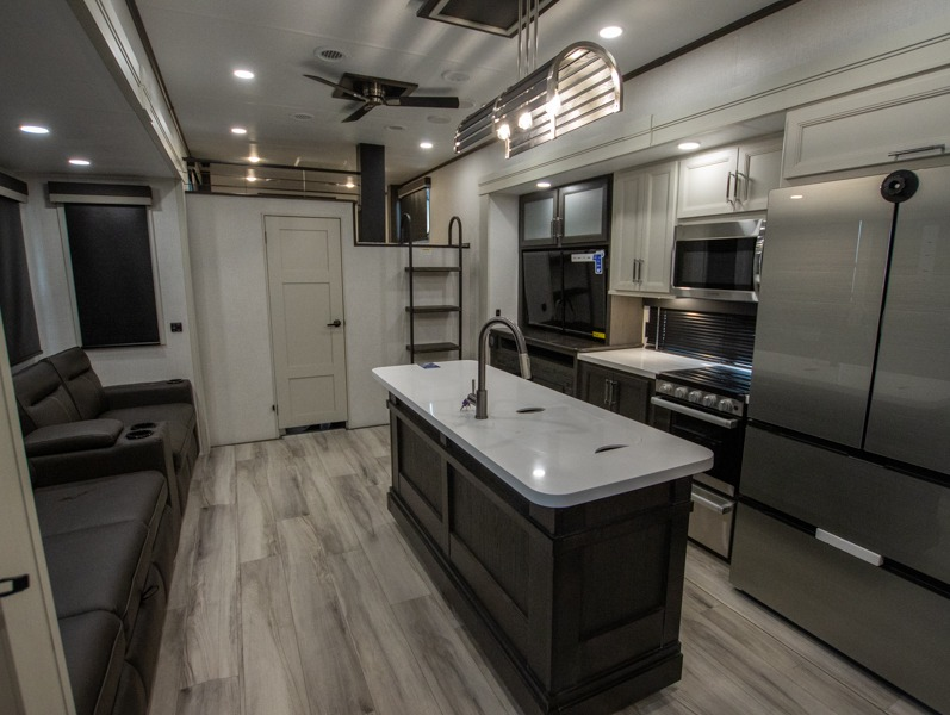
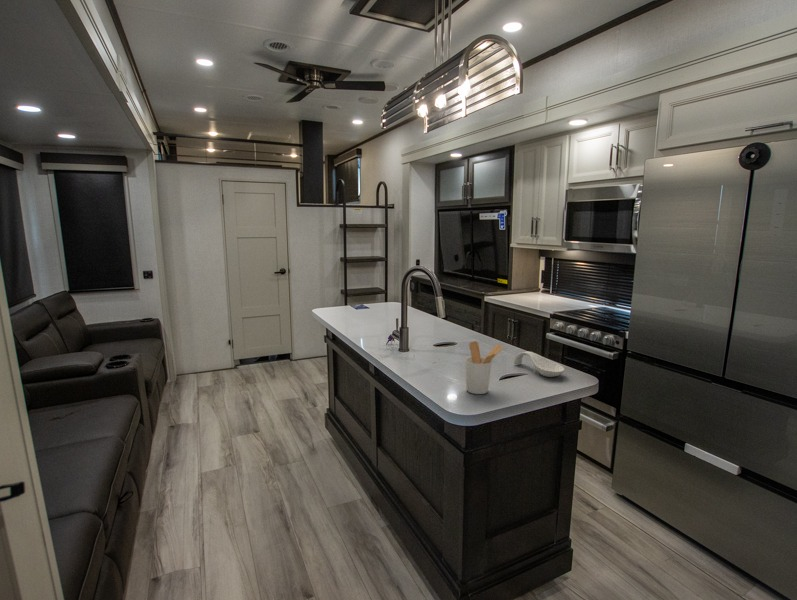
+ spoon rest [513,350,566,378]
+ utensil holder [465,340,504,395]
